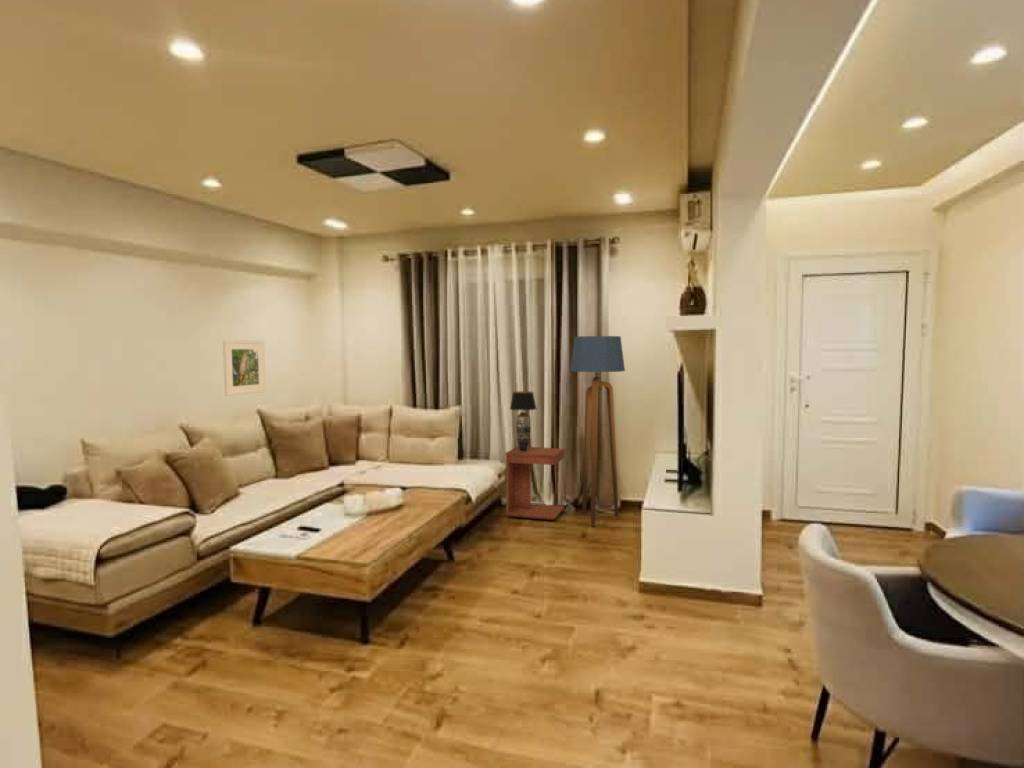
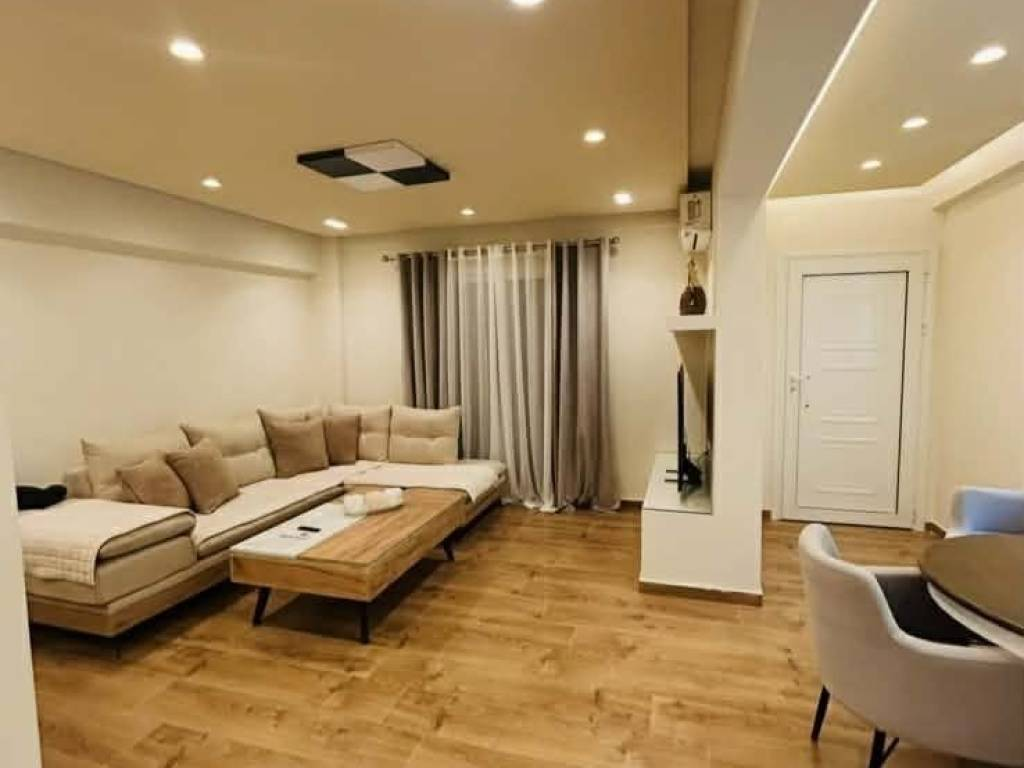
- table lamp [509,390,537,452]
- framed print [222,339,267,397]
- side table [505,445,566,521]
- floor lamp [569,335,626,528]
